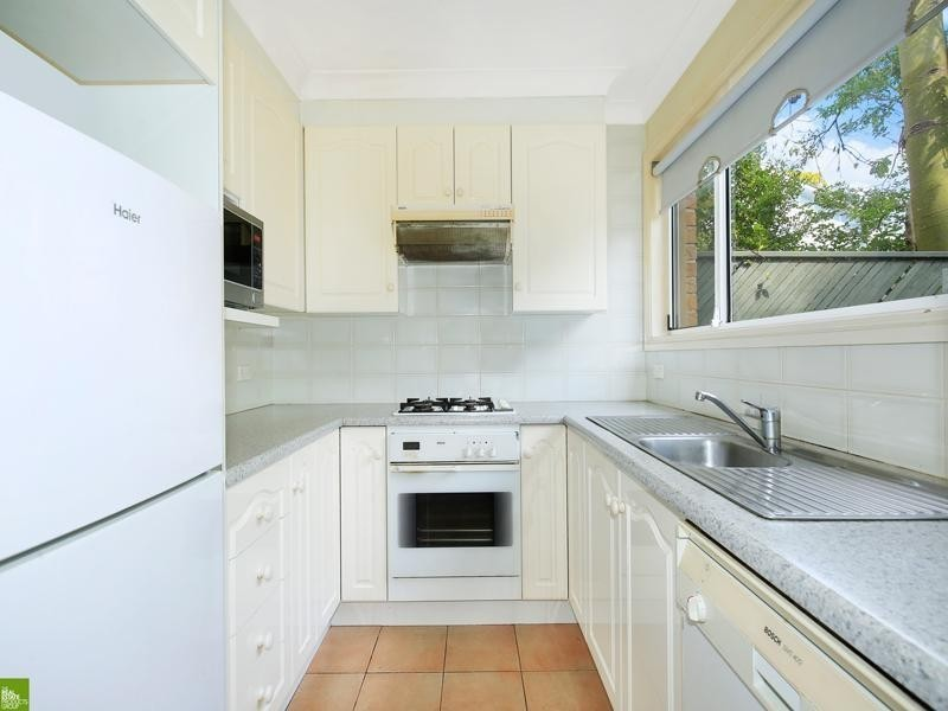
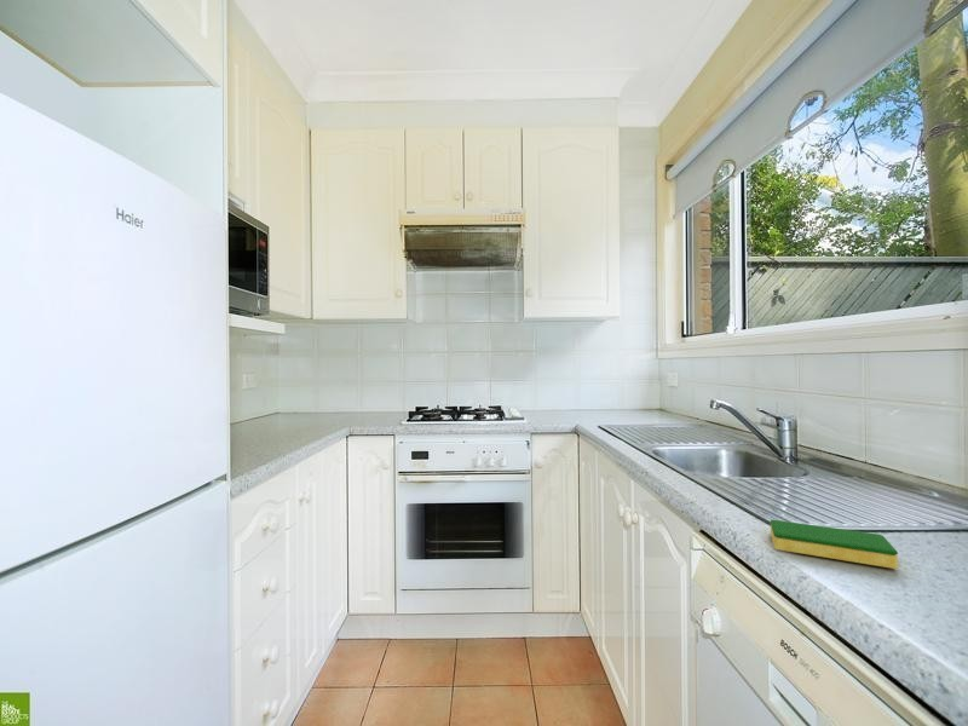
+ dish sponge [770,519,899,570]
